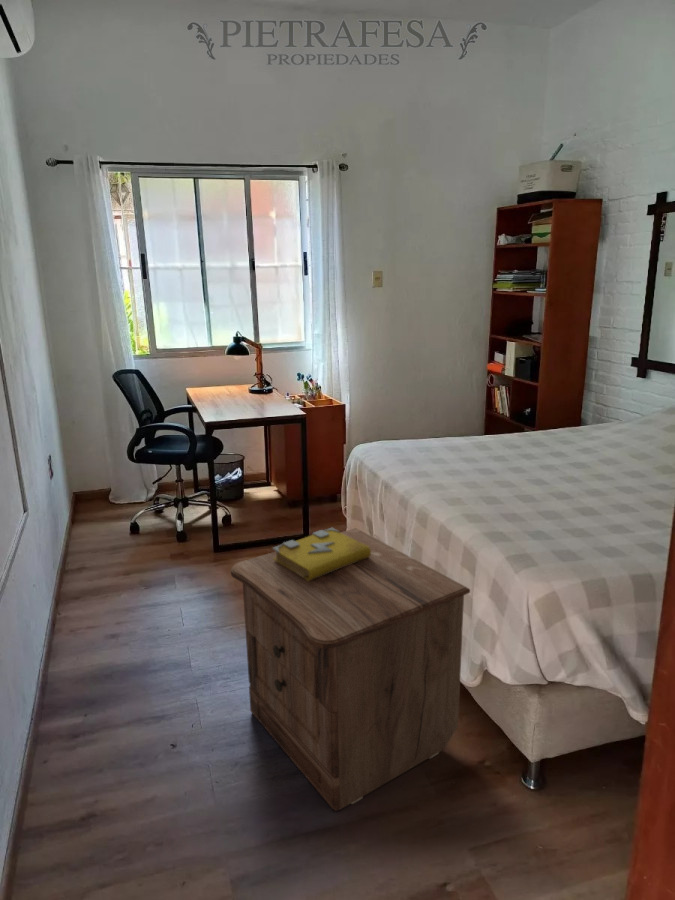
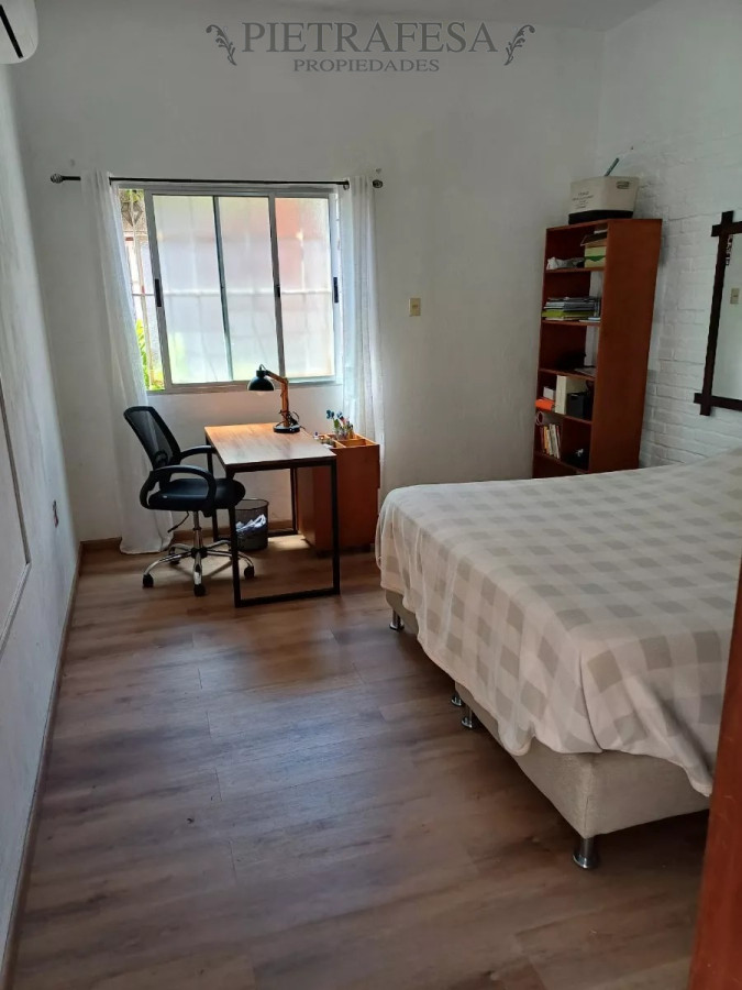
- spell book [272,527,371,581]
- nightstand [230,527,471,812]
